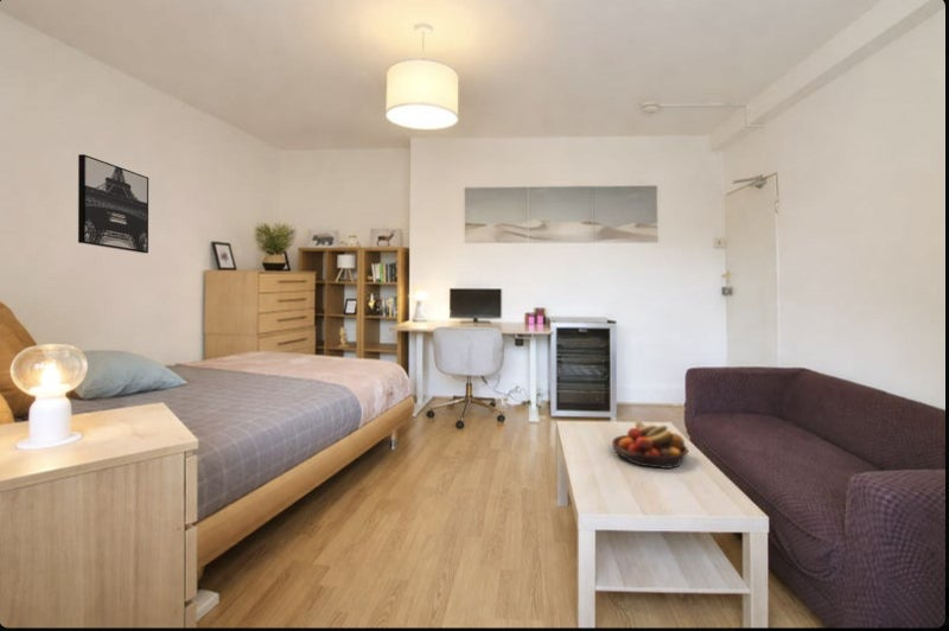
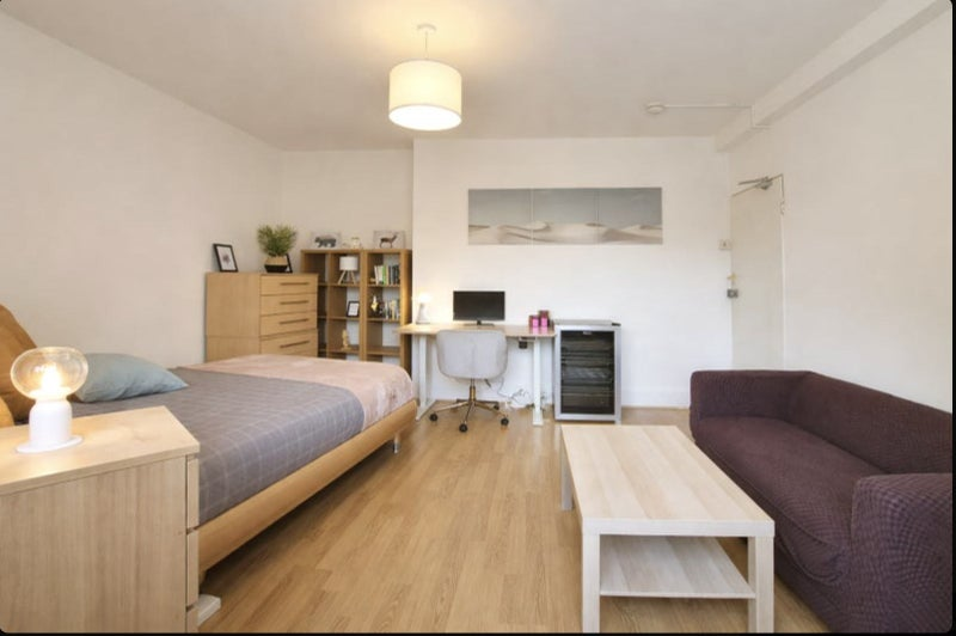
- fruit bowl [611,419,689,470]
- wall art [77,153,149,254]
